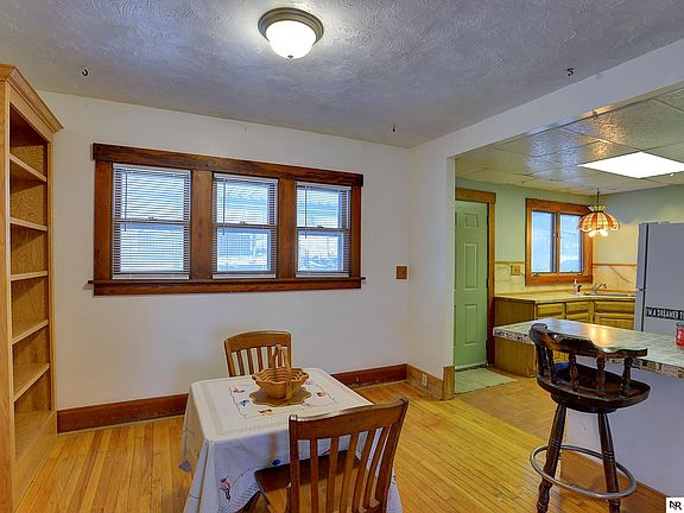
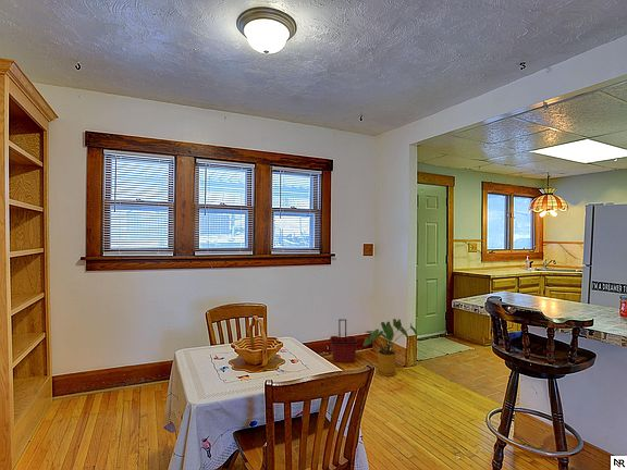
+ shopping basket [329,319,359,363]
+ house plant [361,318,419,378]
